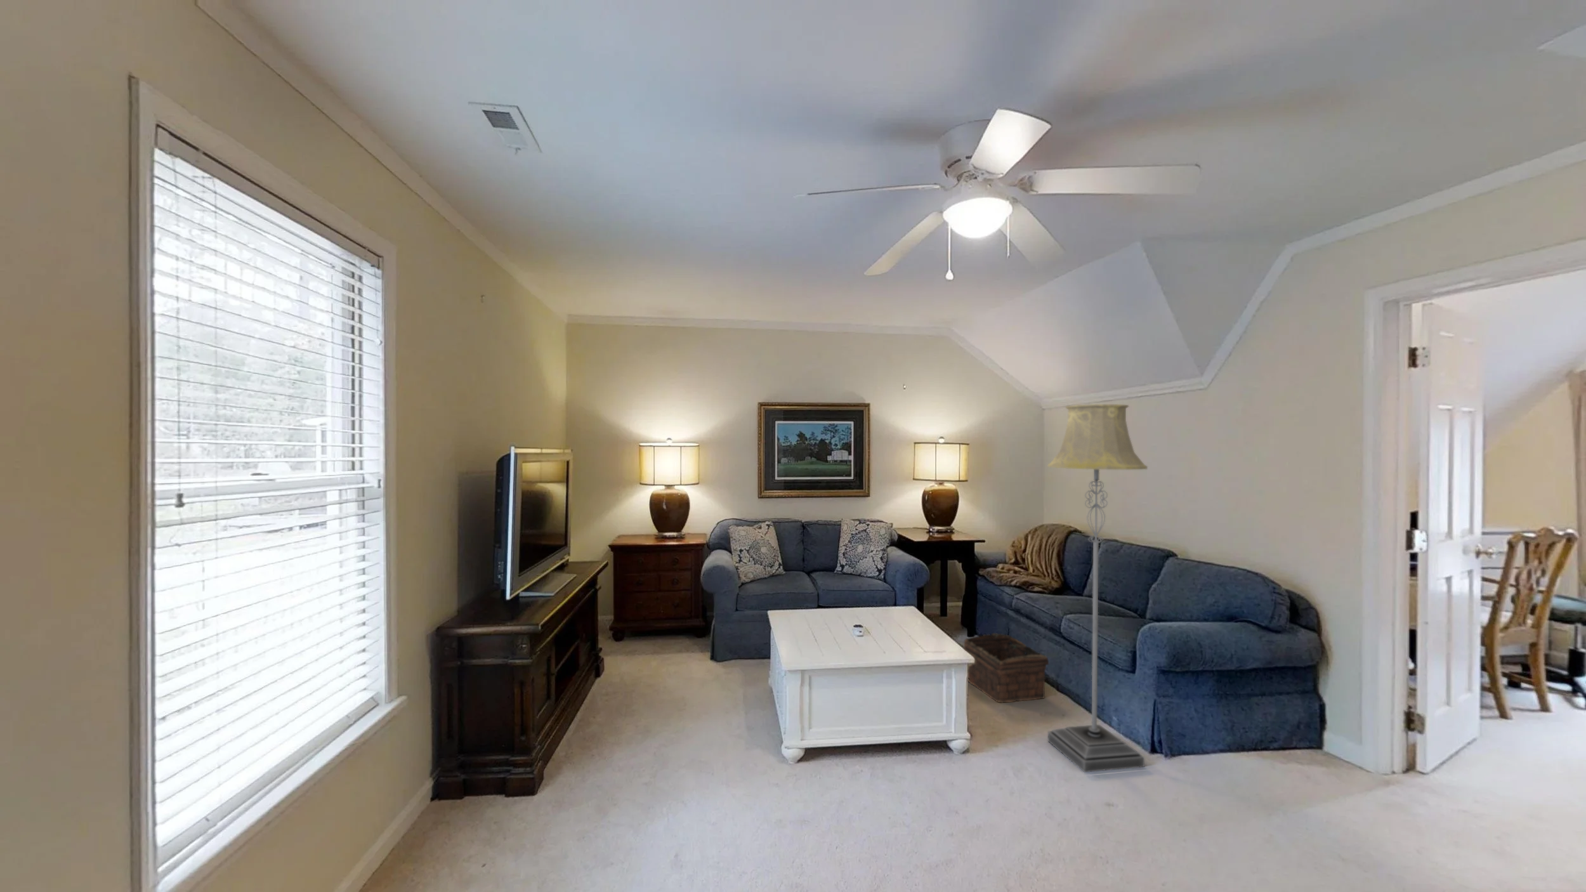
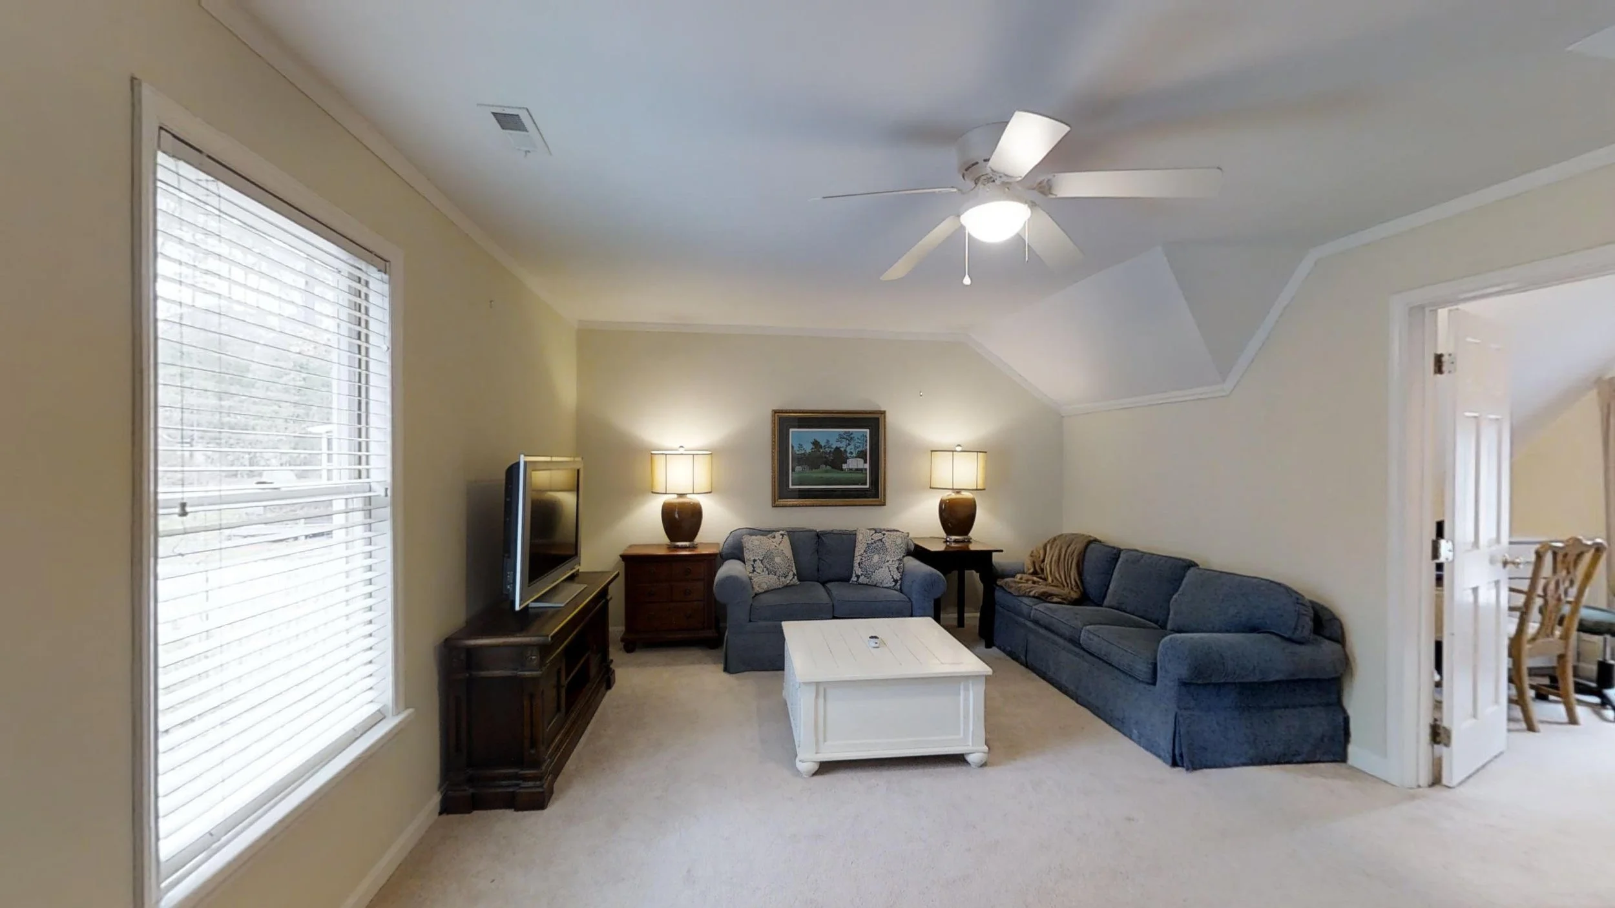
- basket [963,633,1049,704]
- floor lamp [1048,403,1148,772]
